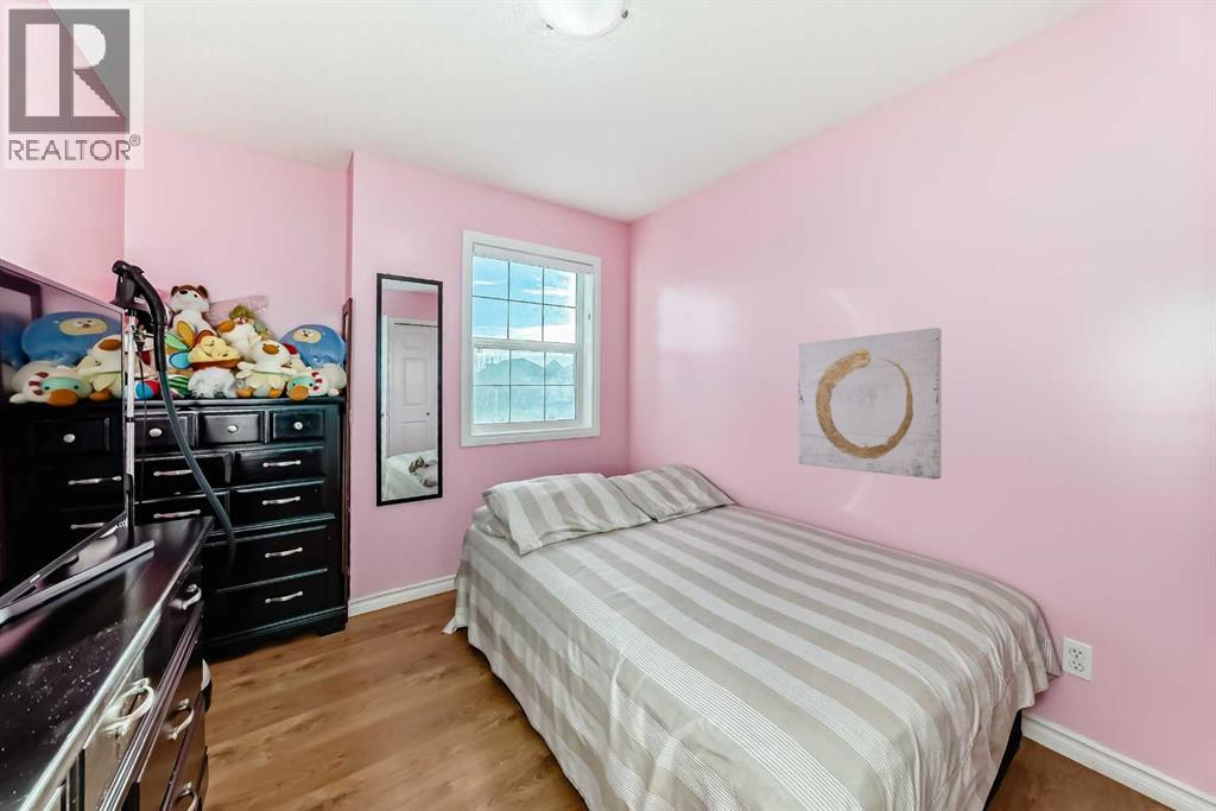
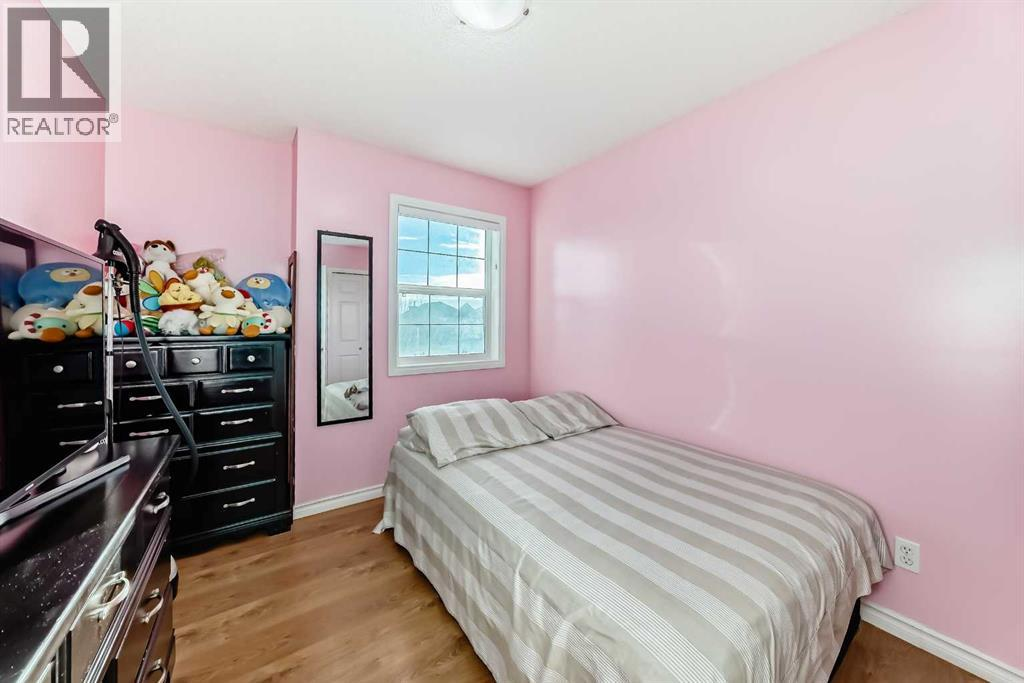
- wall art [798,327,943,481]
